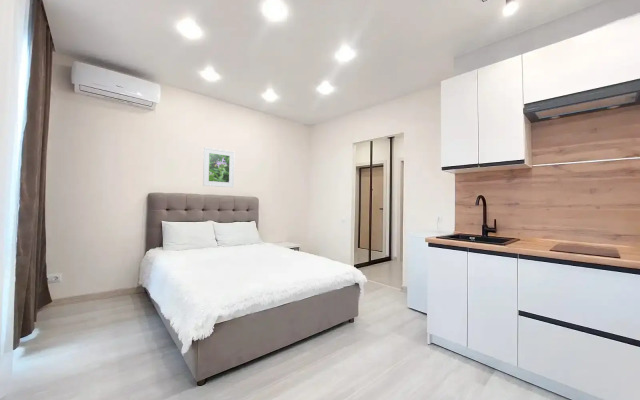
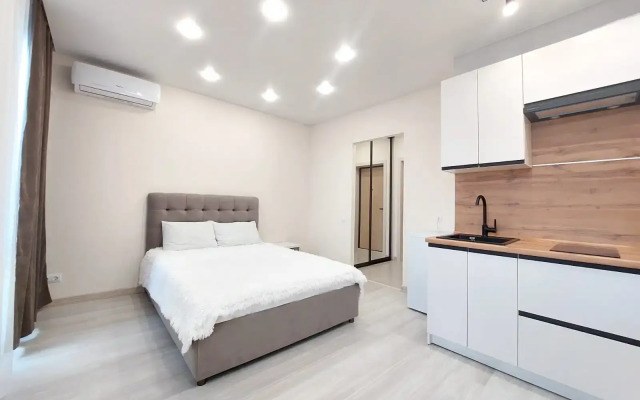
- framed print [202,146,235,189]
